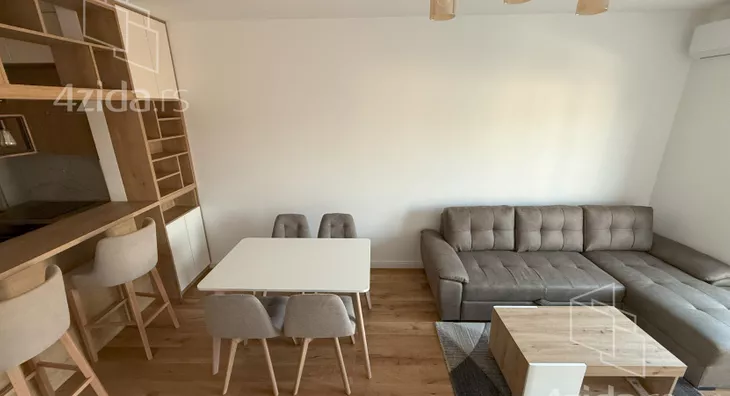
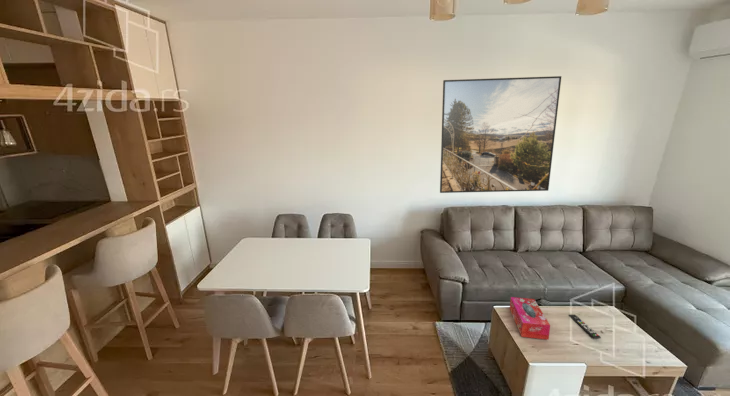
+ remote control [568,314,602,340]
+ tissue box [509,296,551,341]
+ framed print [439,75,562,194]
